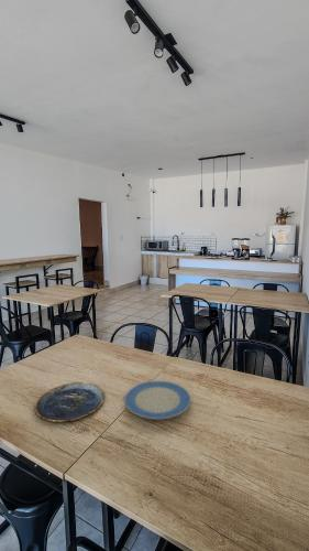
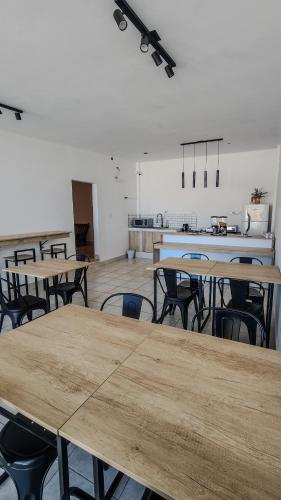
- plate [123,380,191,420]
- plate [33,381,106,423]
